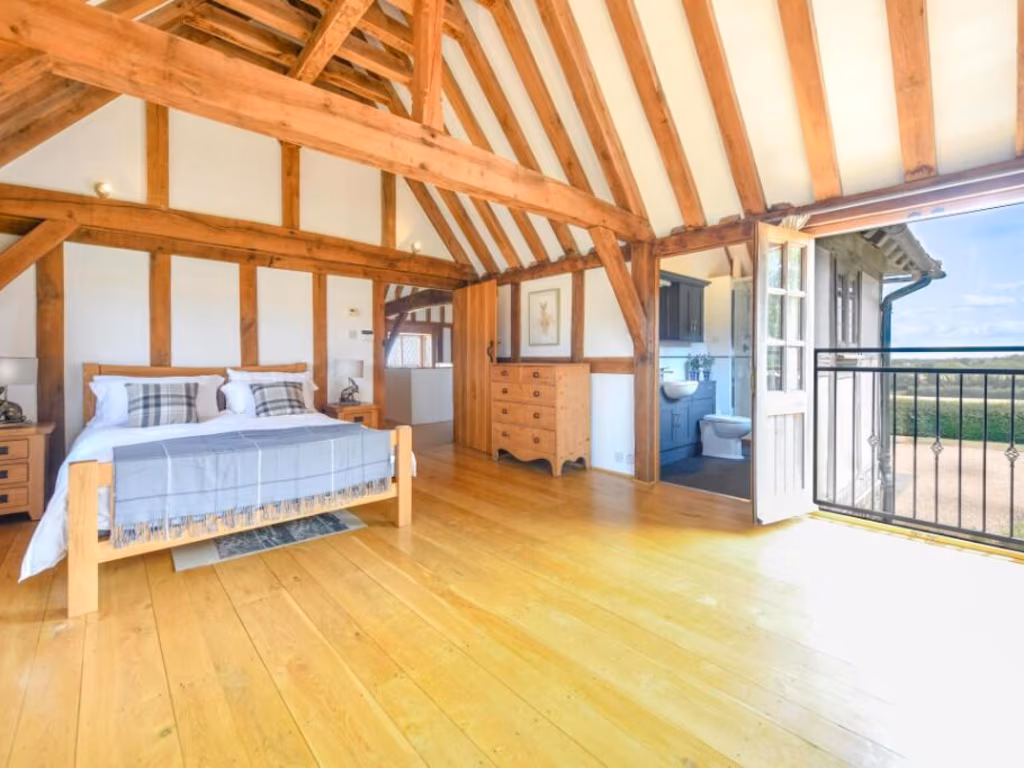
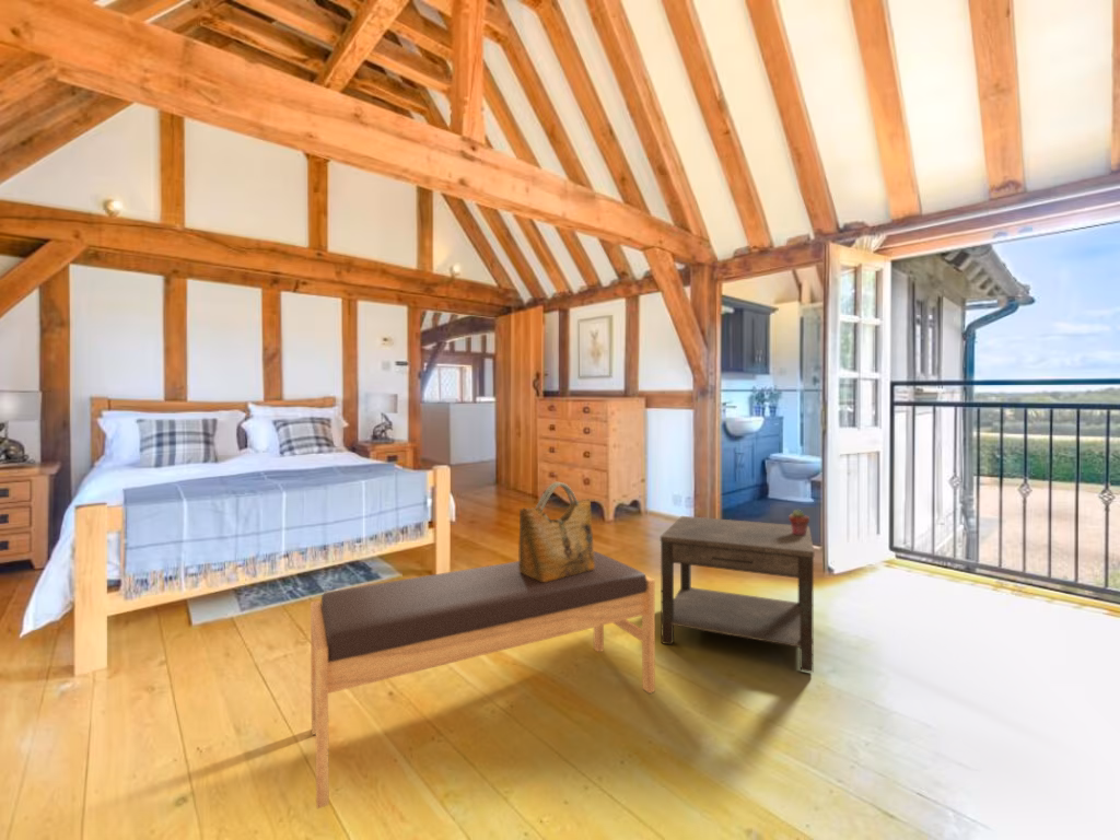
+ potted succulent [788,509,810,536]
+ side table [660,515,815,674]
+ grocery bag [517,481,595,582]
+ bench [310,550,656,809]
